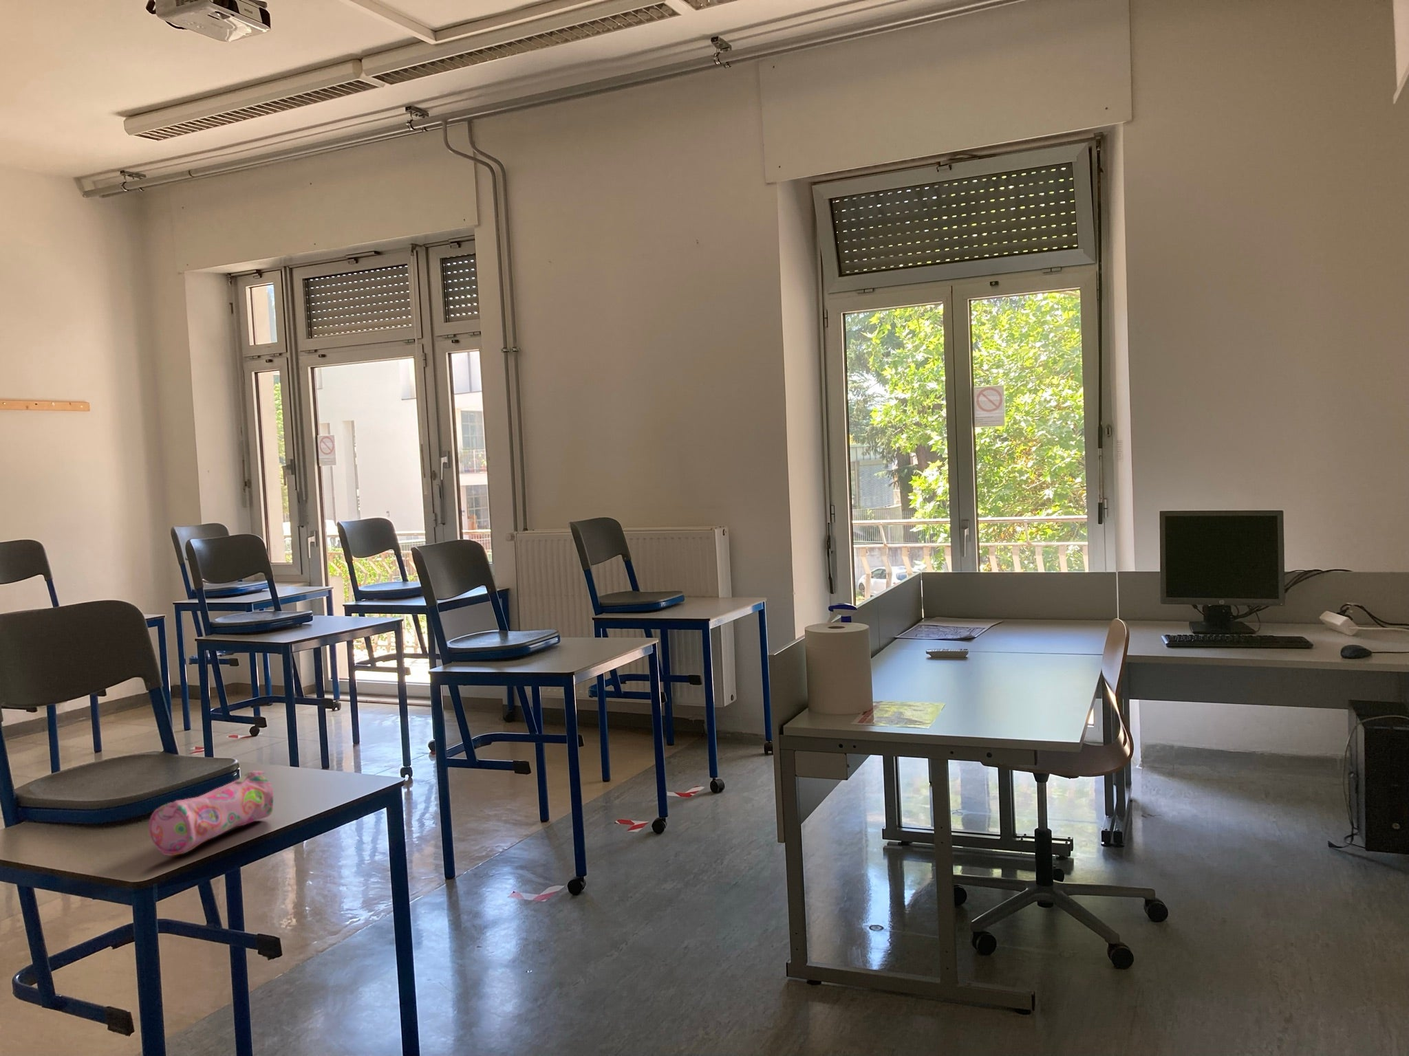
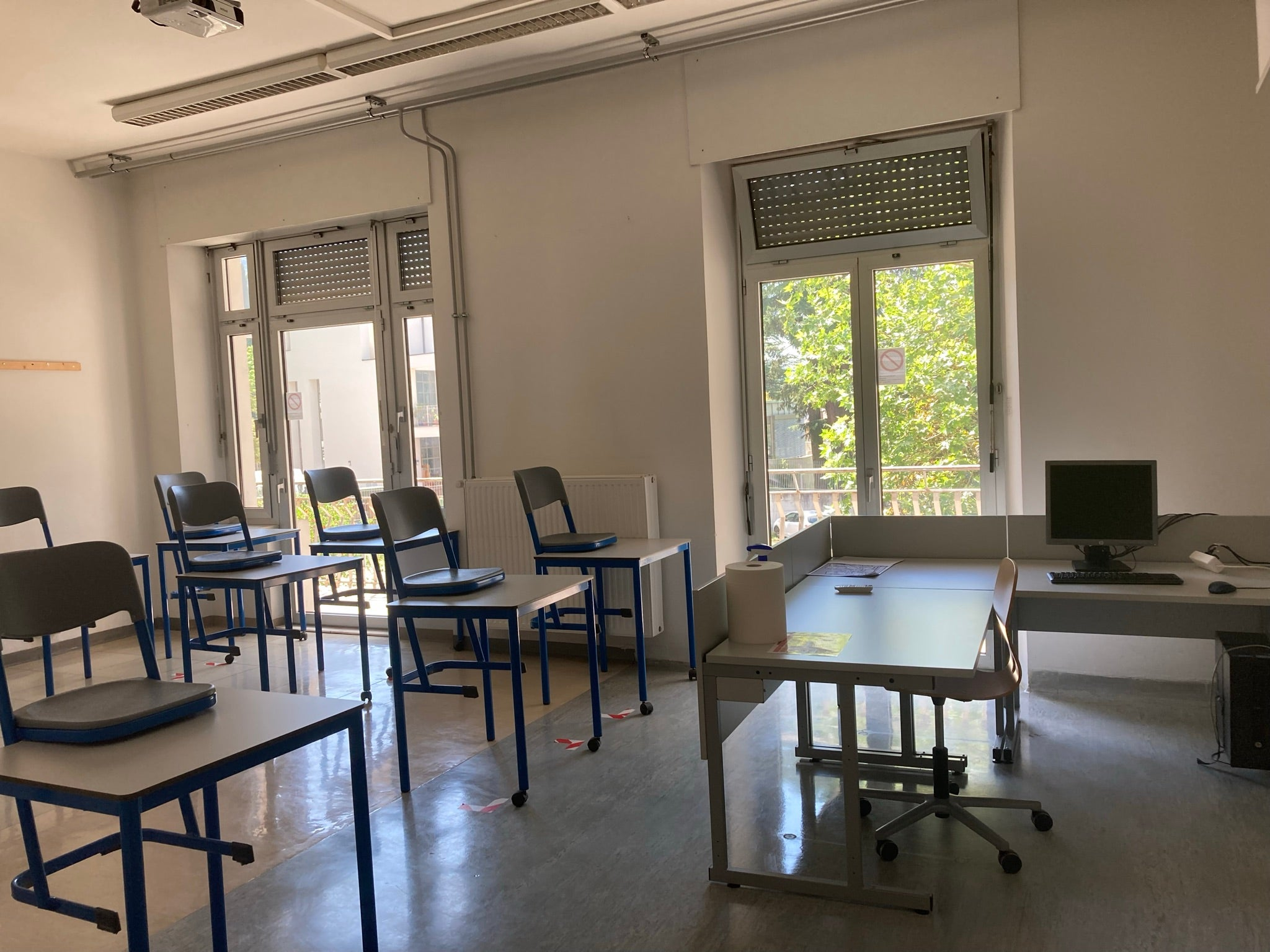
- pencil case [149,770,274,856]
